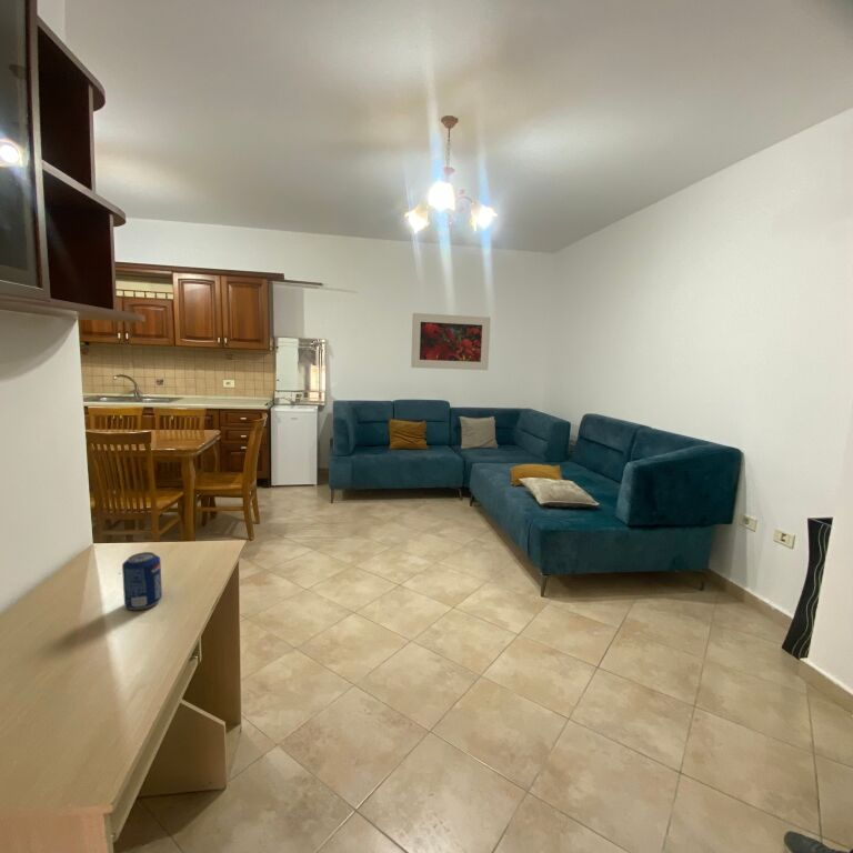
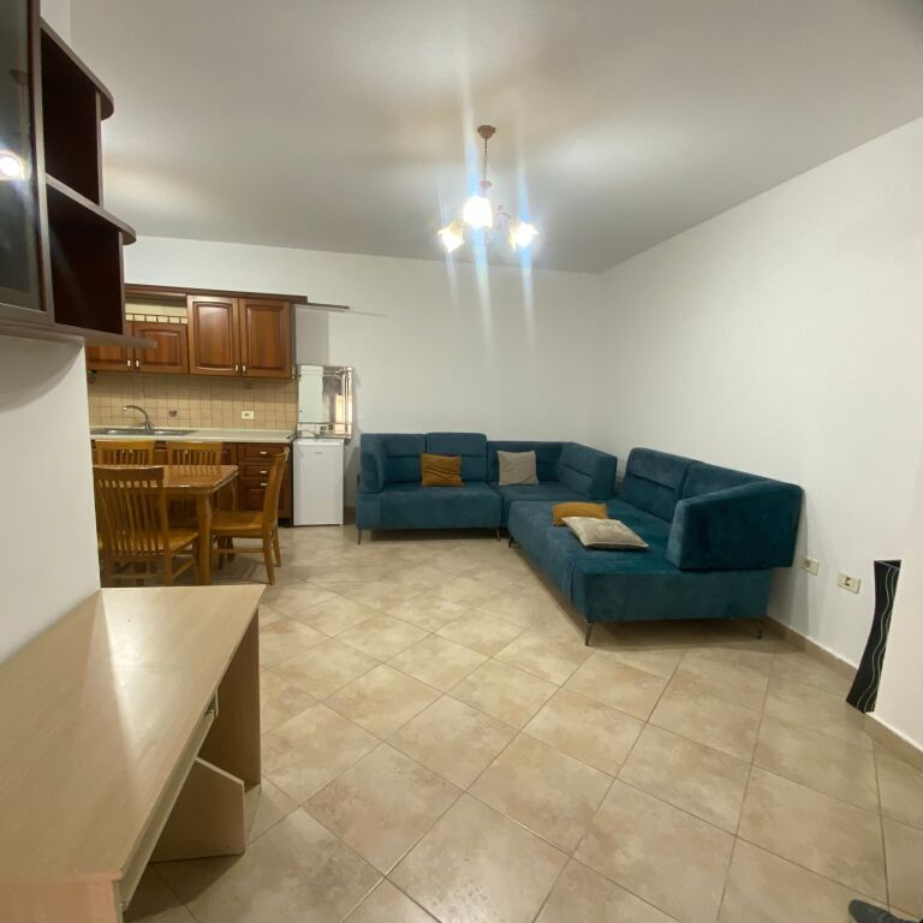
- beverage can [121,551,163,611]
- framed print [410,312,492,371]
